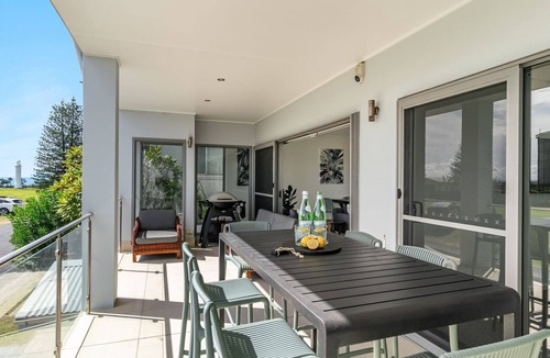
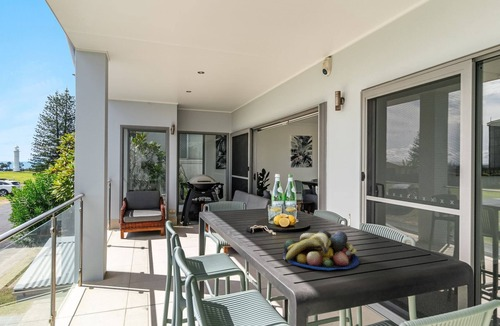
+ fruit bowl [282,229,361,271]
